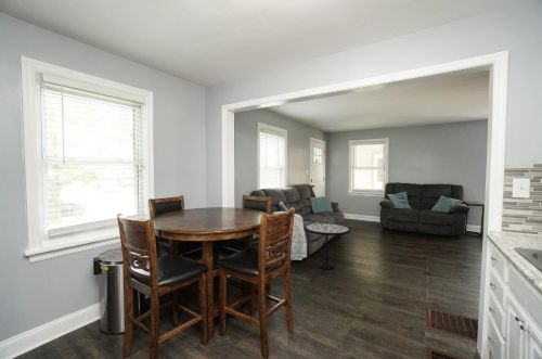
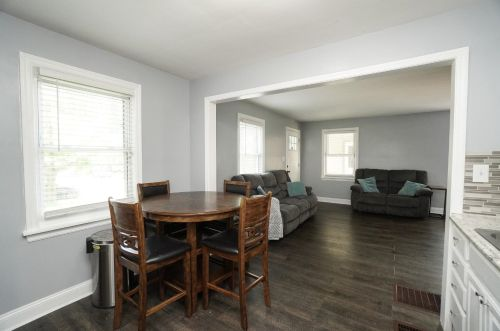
- side table [304,222,351,270]
